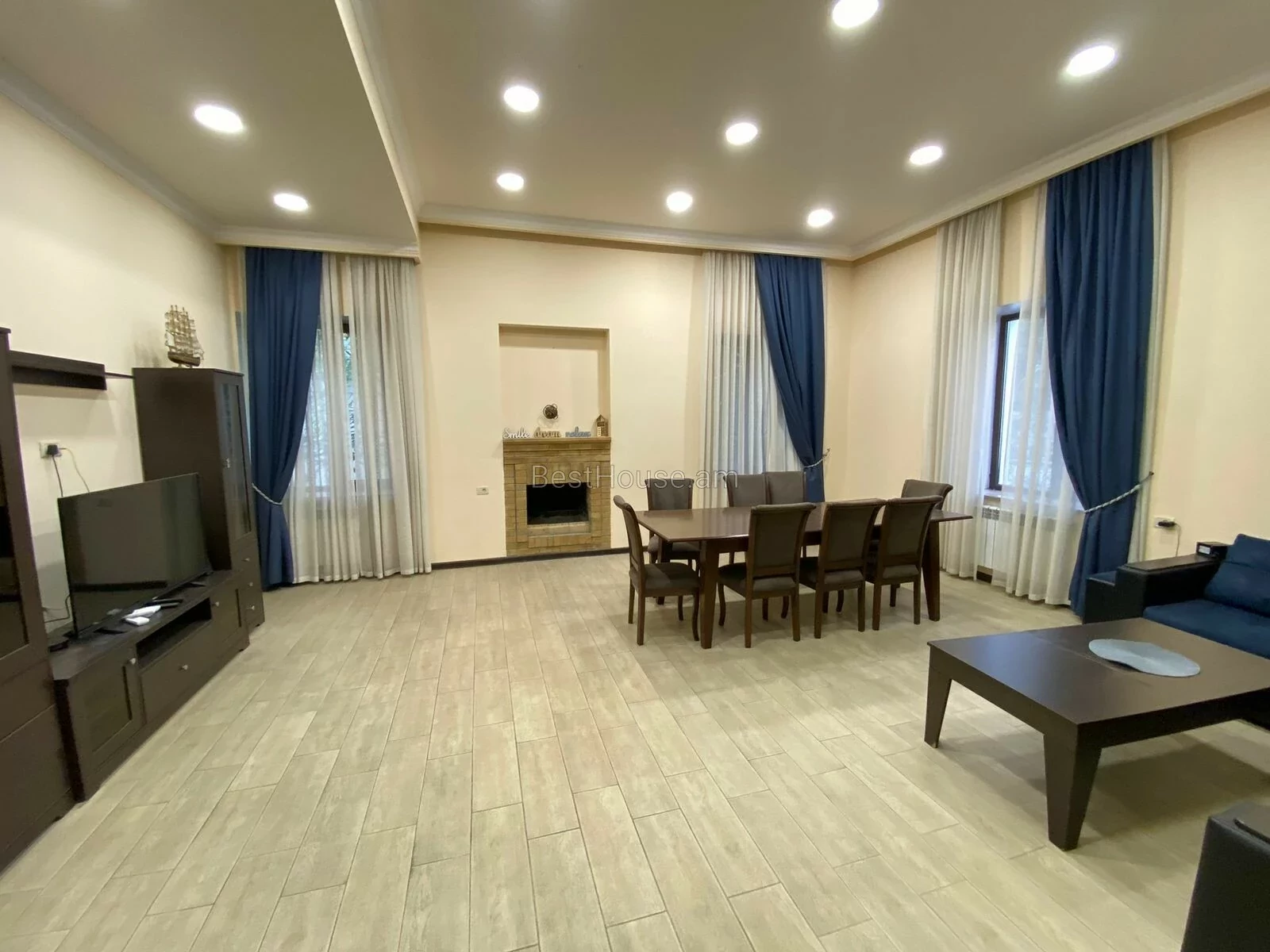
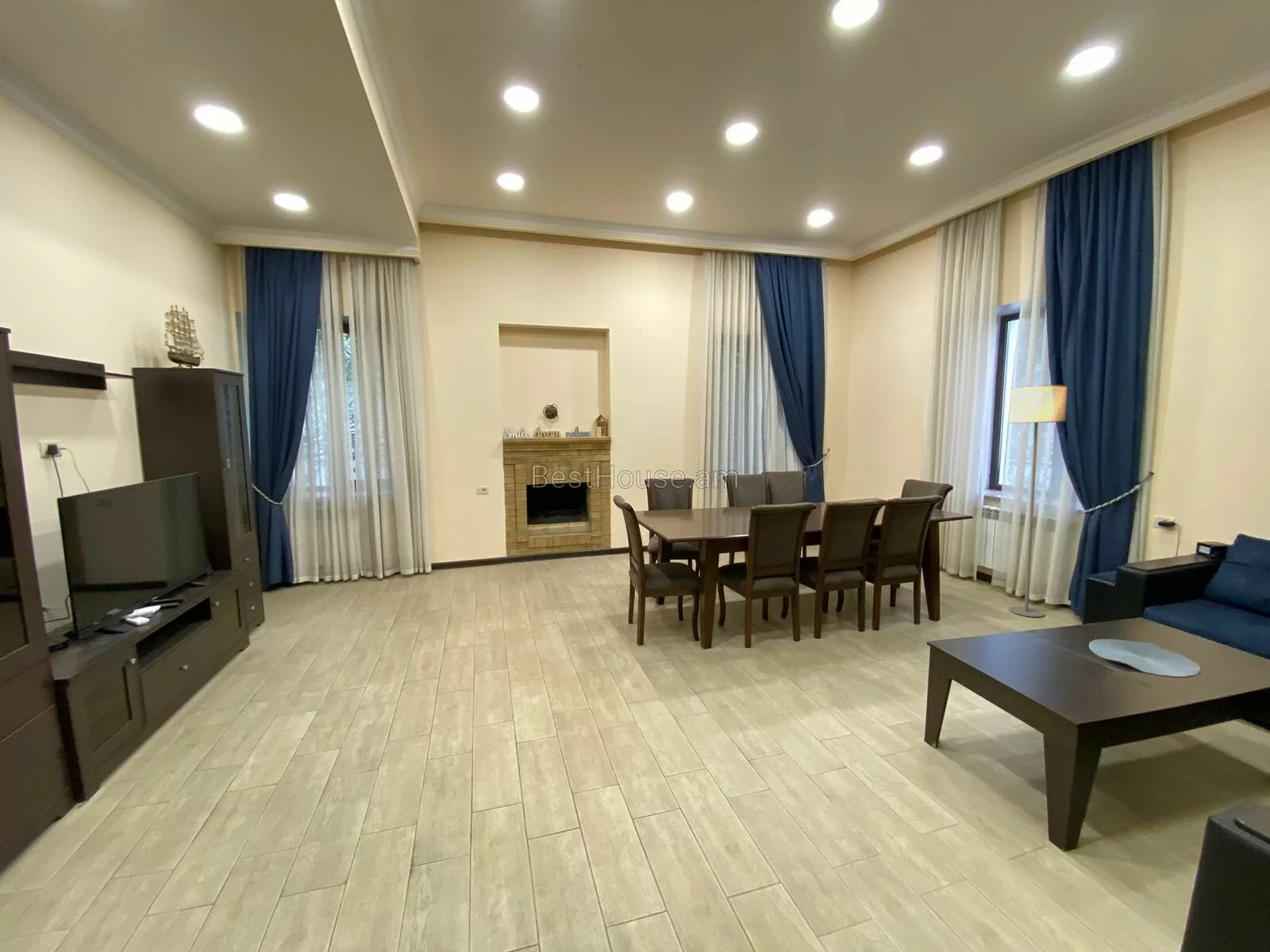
+ floor lamp [1008,384,1068,618]
